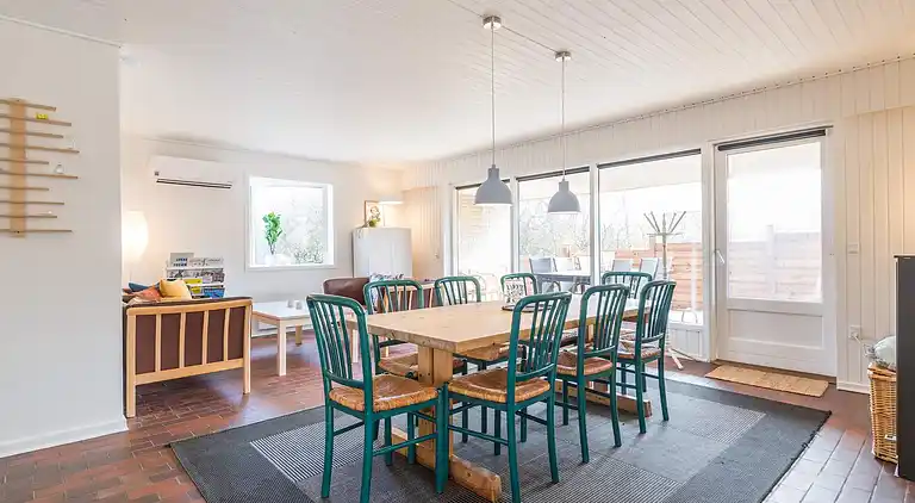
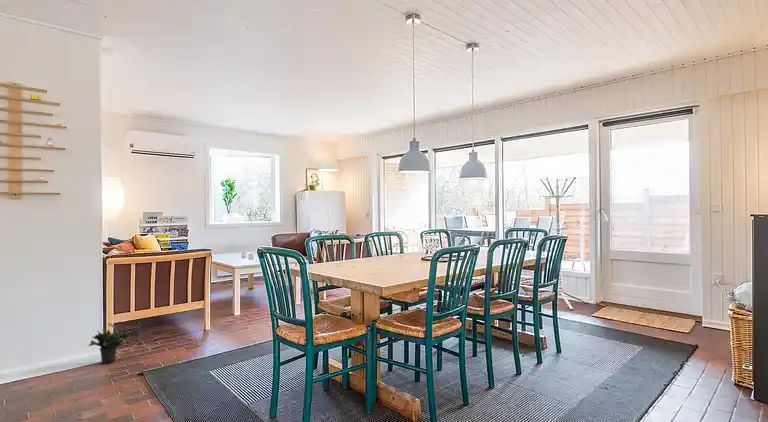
+ potted plant [88,322,141,365]
